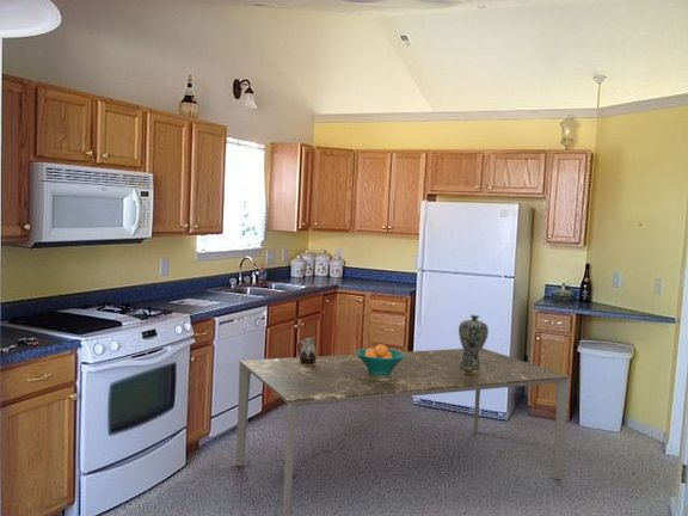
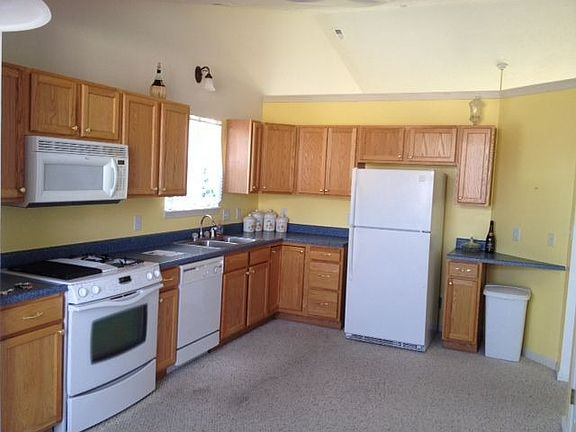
- vase [457,314,490,368]
- pitcher [296,336,318,364]
- fruit bowl [355,343,405,375]
- dining table [235,346,572,516]
